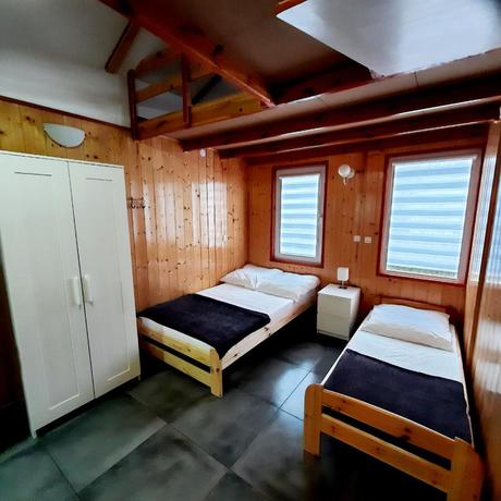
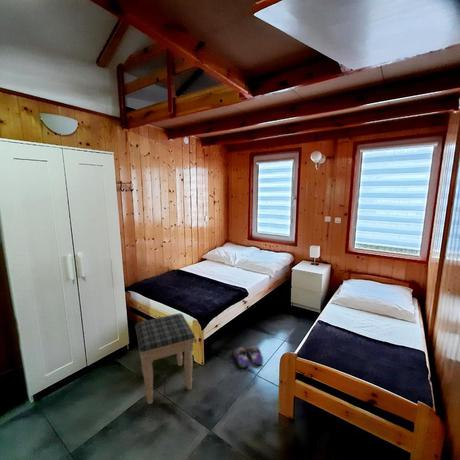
+ footstool [134,312,196,405]
+ slippers [233,345,264,369]
